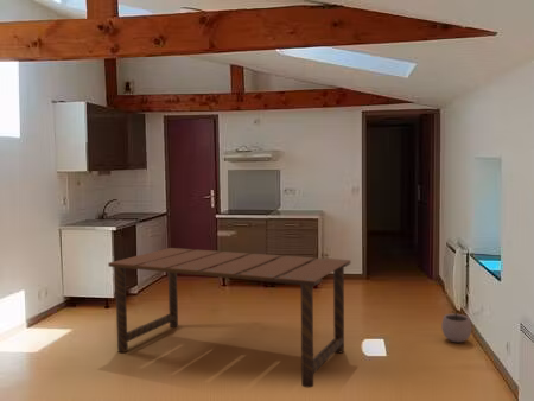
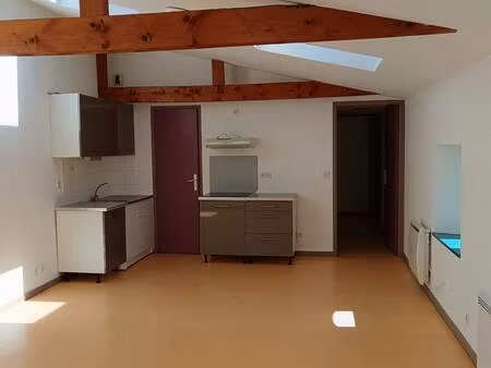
- dining table [107,247,351,389]
- plant pot [440,306,472,344]
